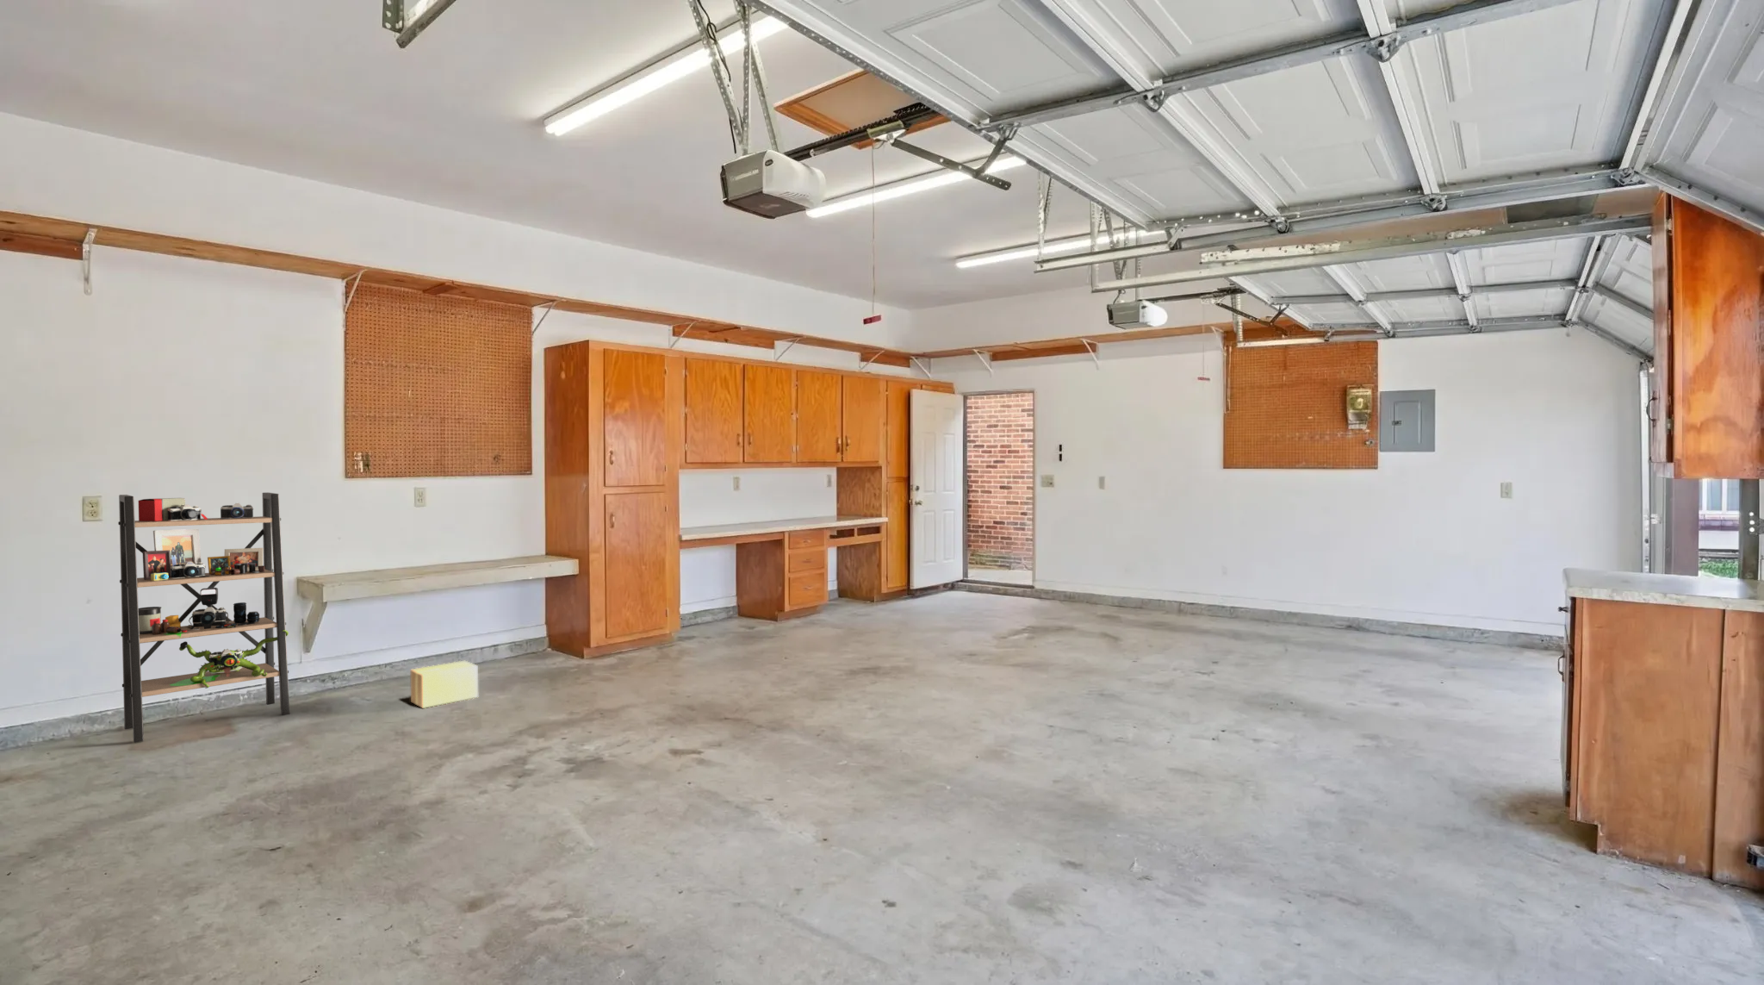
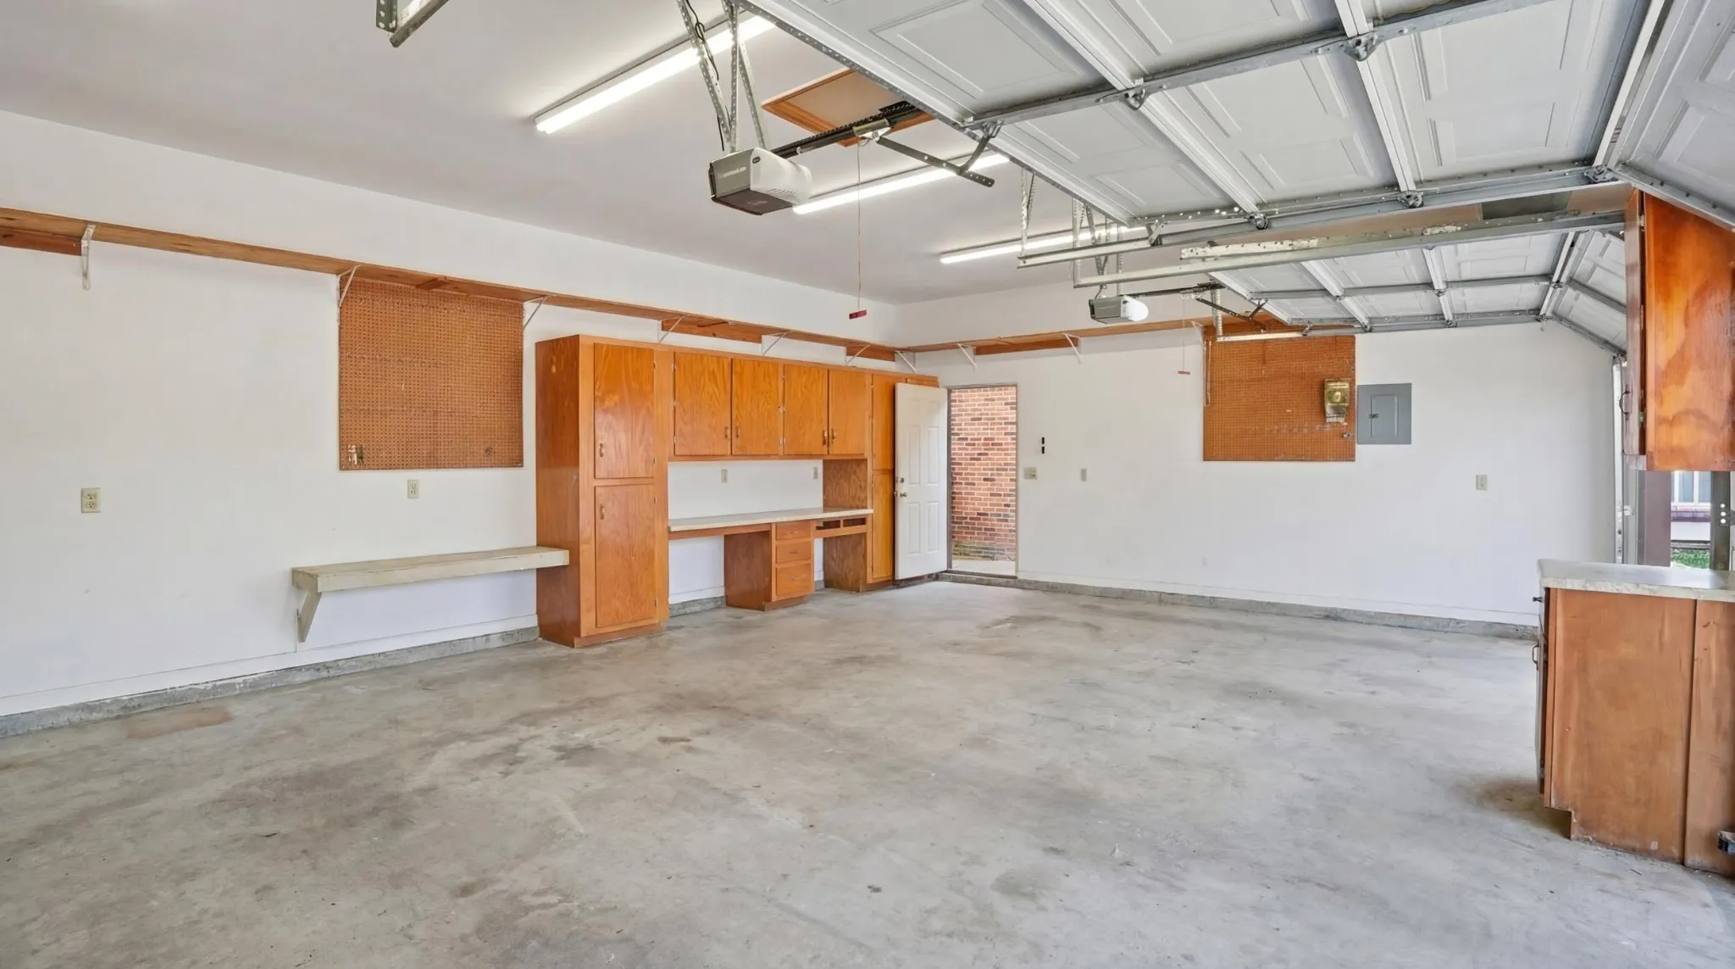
- cardboard box [409,660,479,709]
- shelving unit [118,492,291,743]
